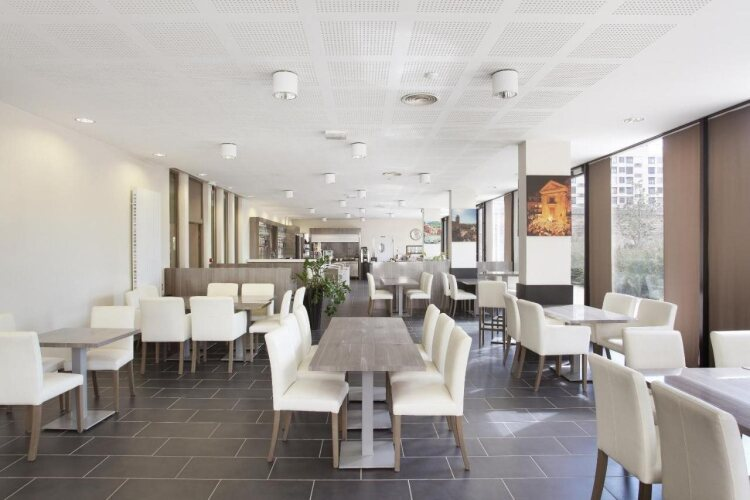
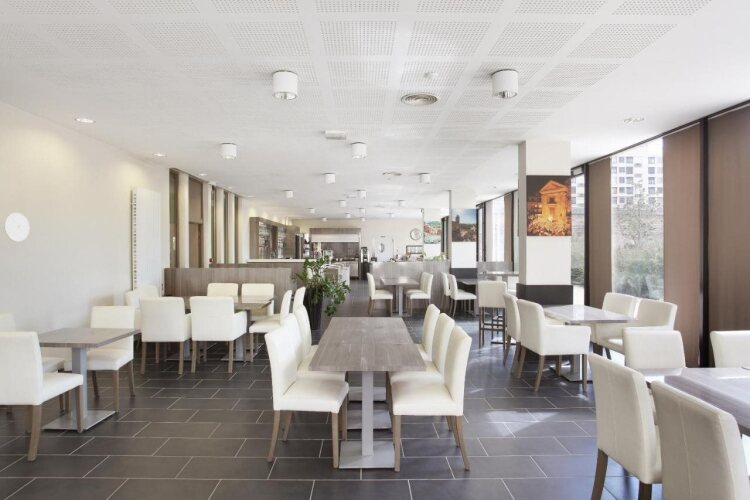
+ wall clock [4,212,30,243]
